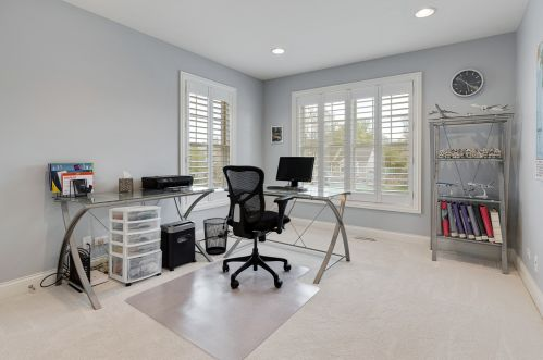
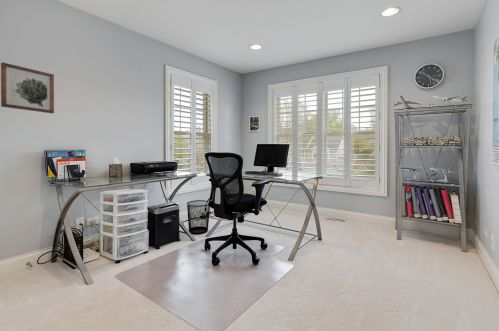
+ wall art [0,61,55,114]
